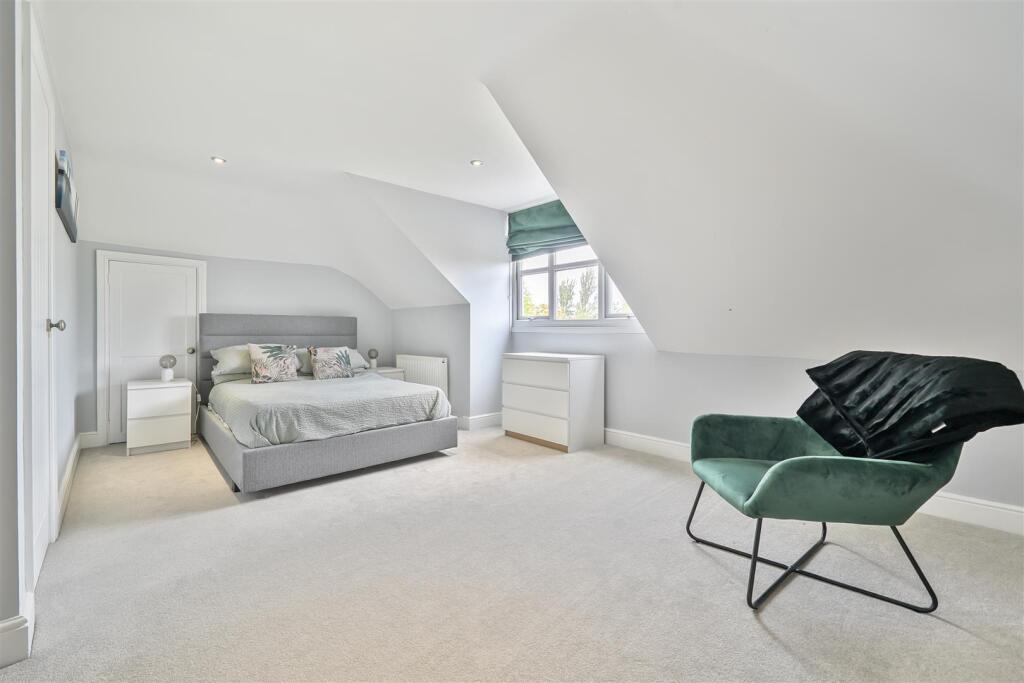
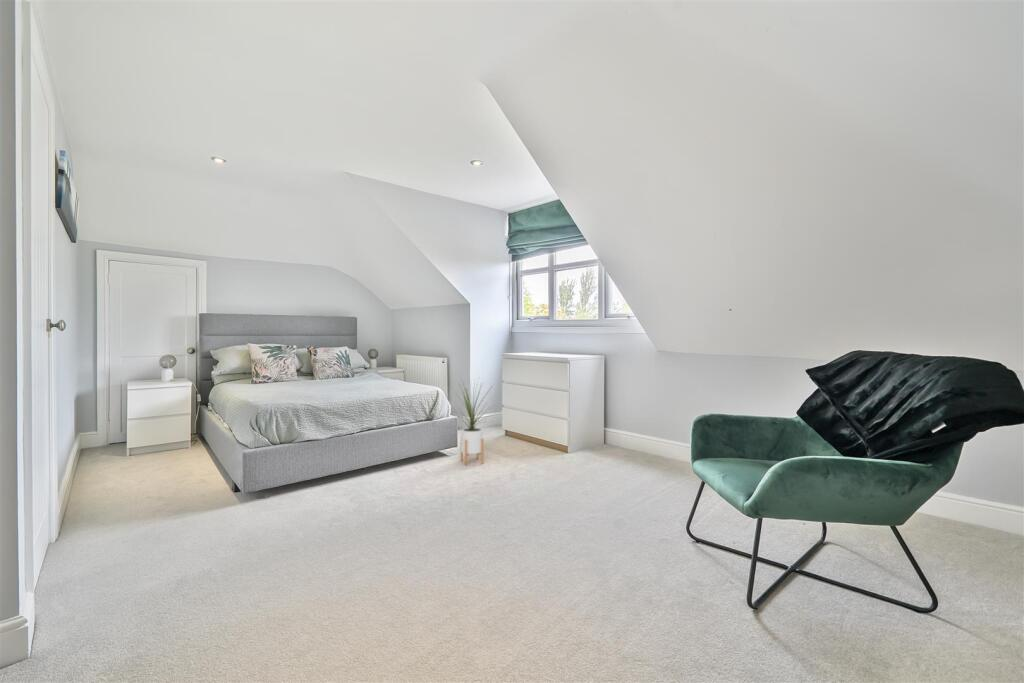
+ house plant [449,375,496,466]
